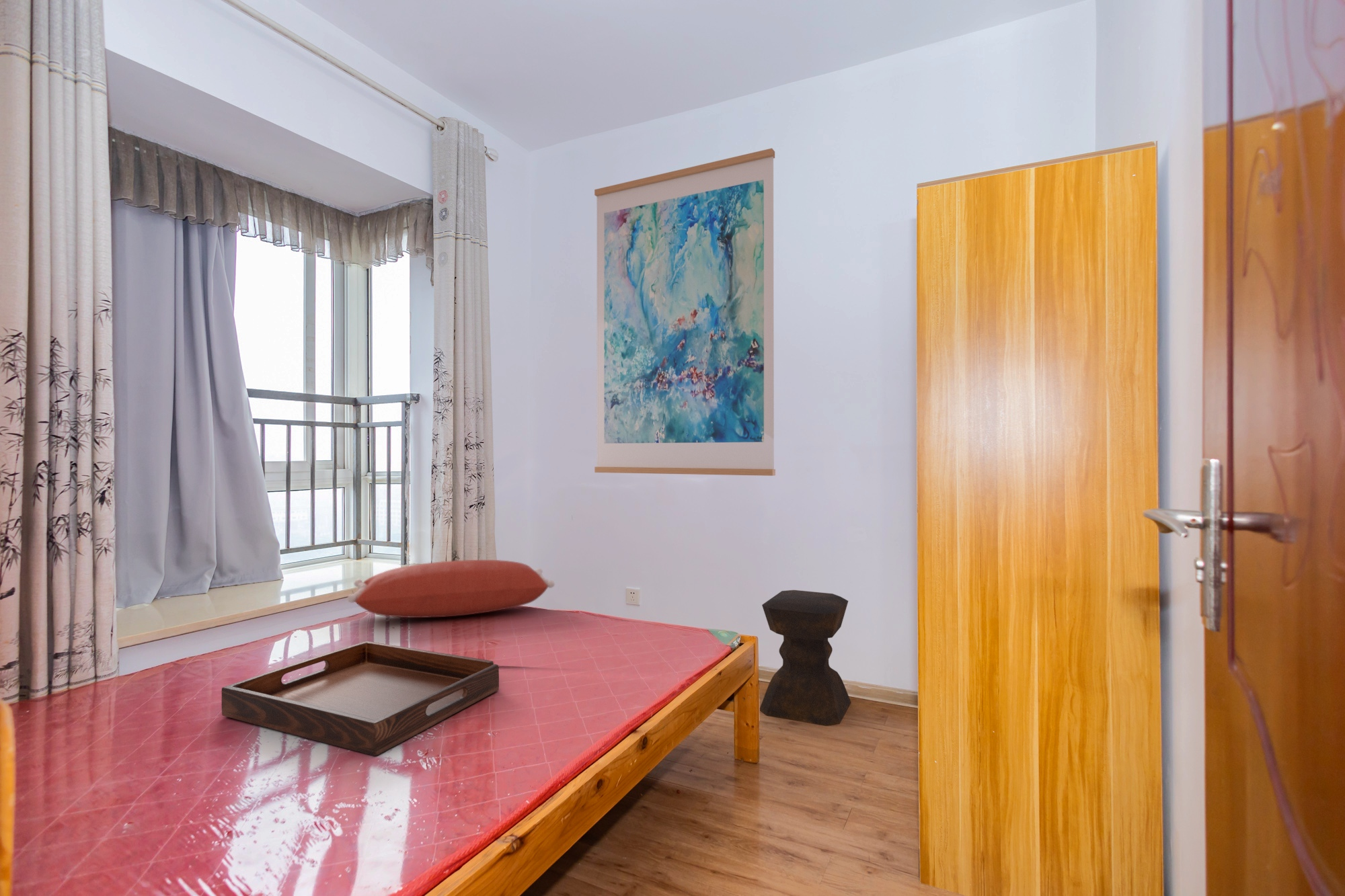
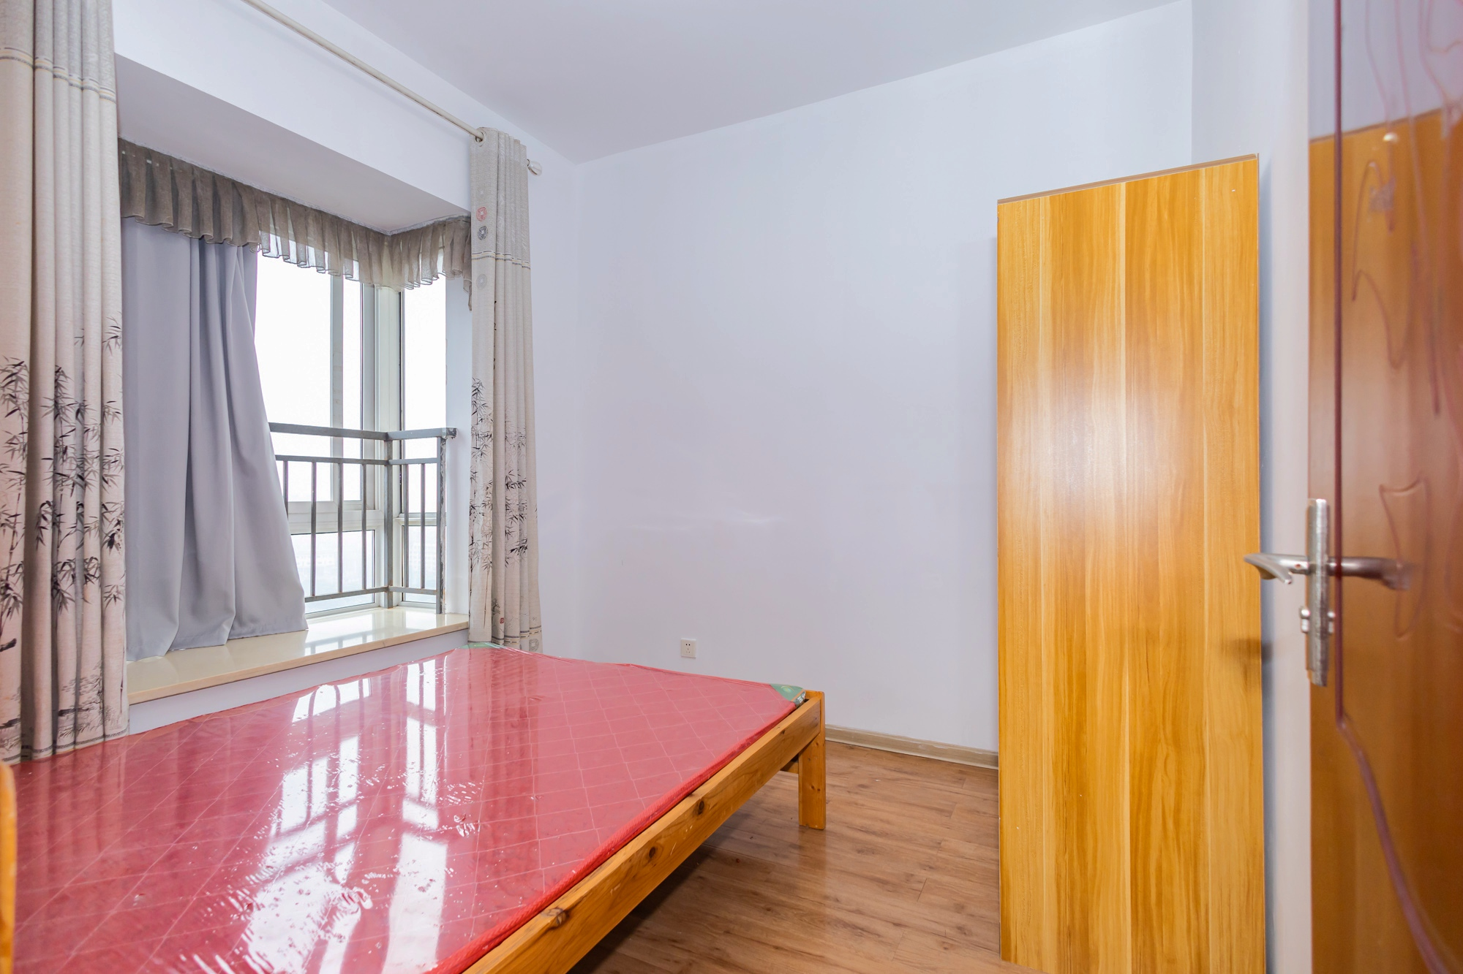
- serving tray [221,641,500,756]
- stool [759,589,851,727]
- pillow [347,559,555,618]
- wall art [594,148,776,477]
